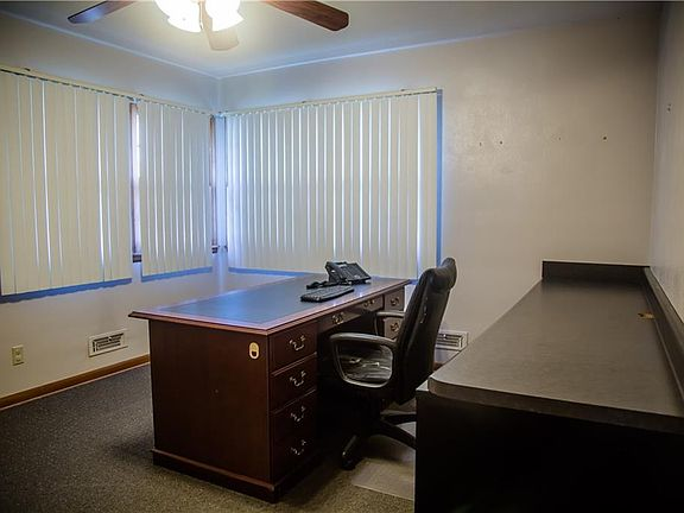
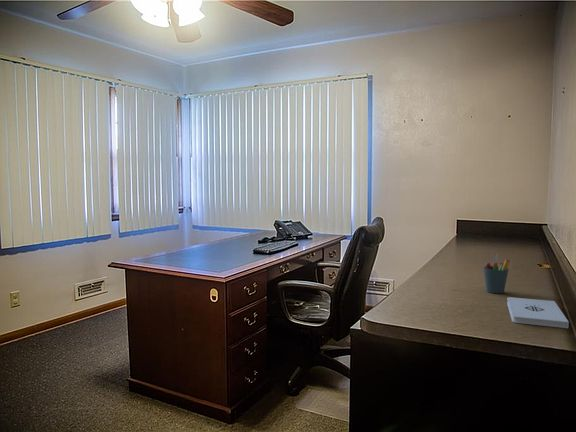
+ notepad [506,296,570,329]
+ pen holder [482,253,511,294]
